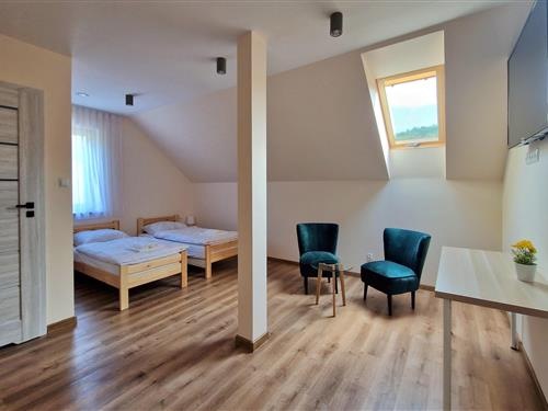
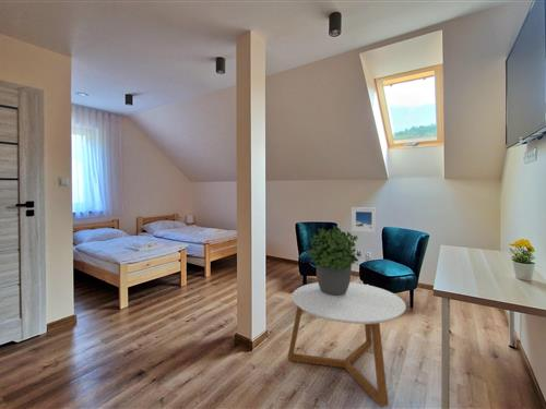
+ coffee table [287,281,407,408]
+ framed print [351,206,378,233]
+ potted plant [305,225,363,296]
